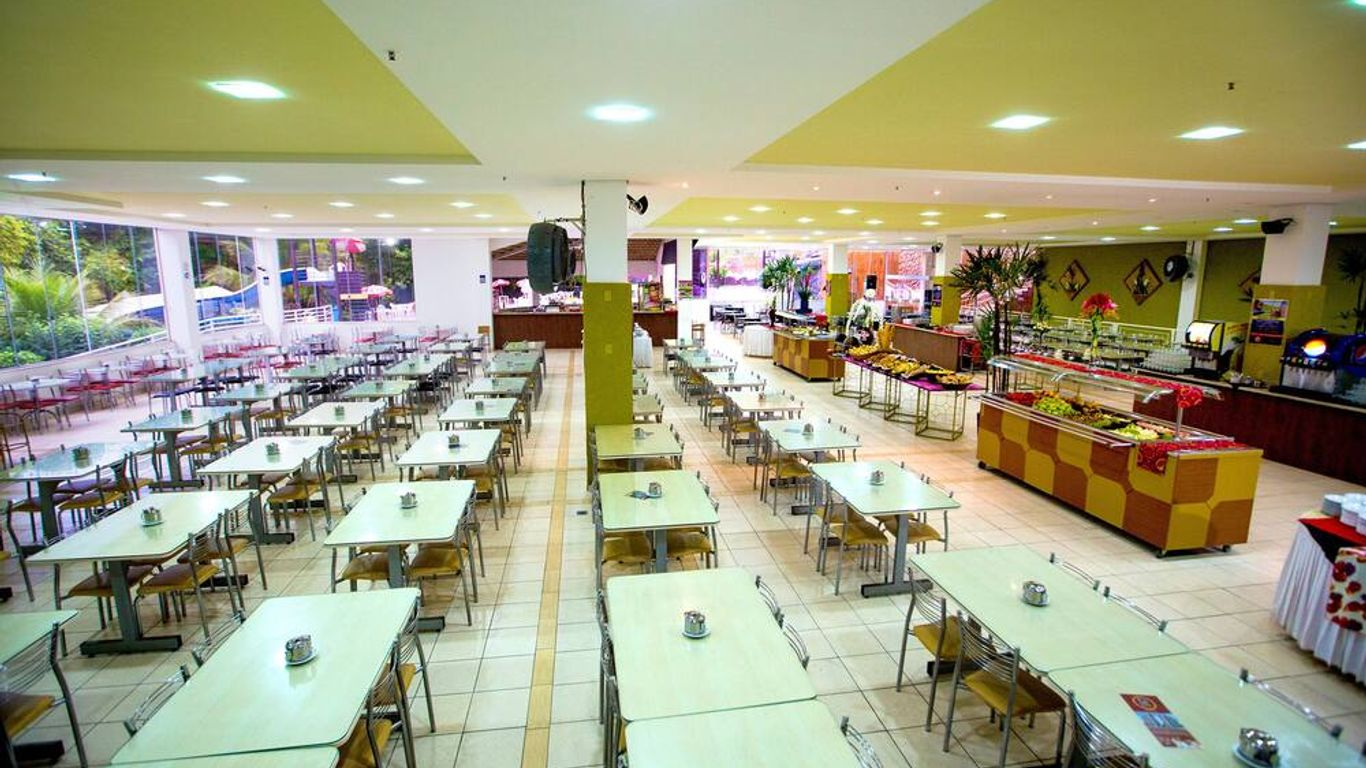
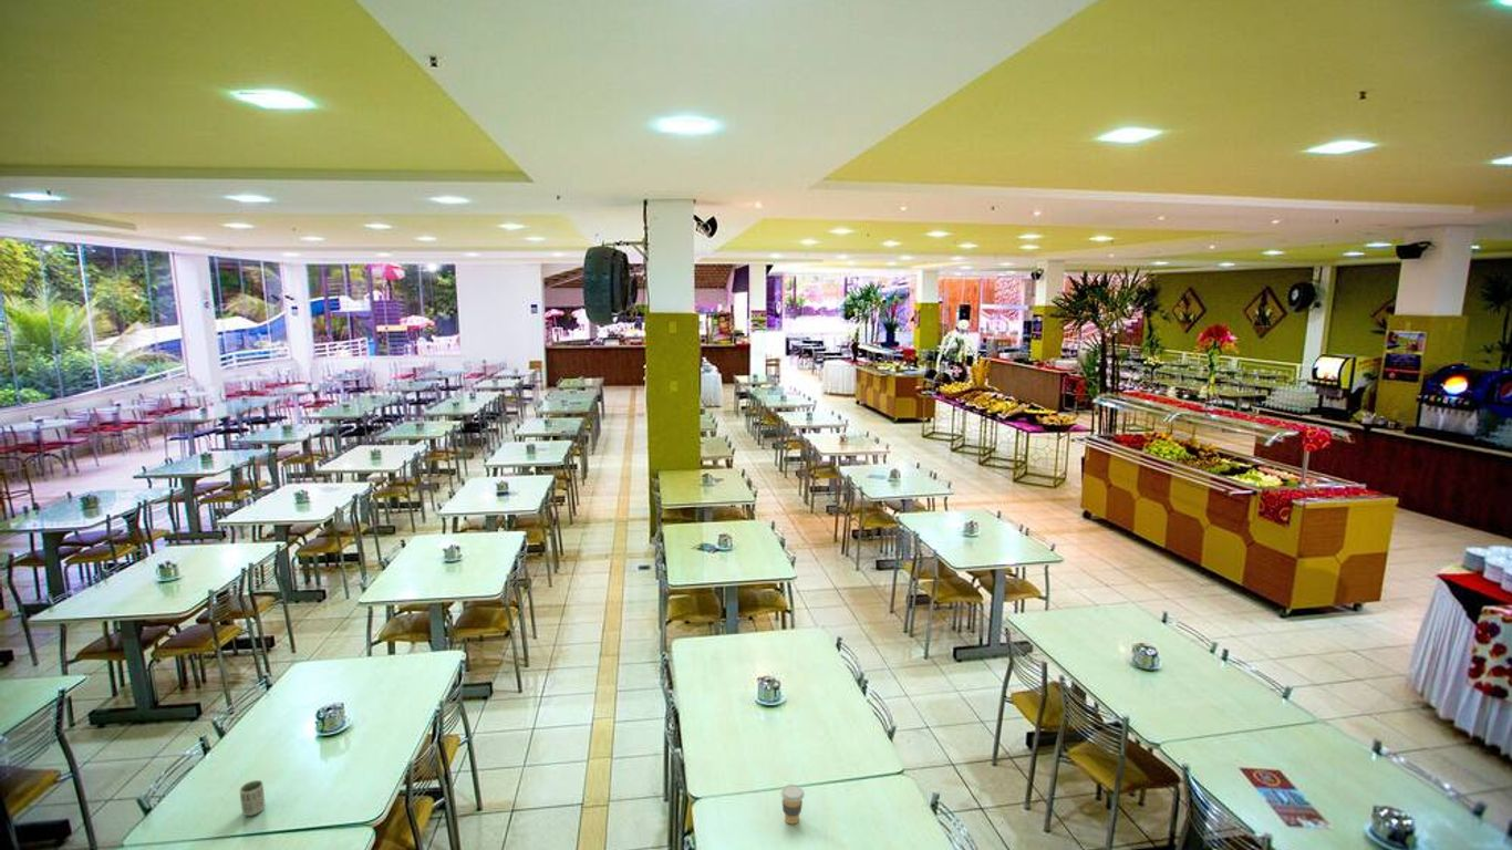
+ coffee cup [779,784,806,826]
+ cup [239,779,266,817]
